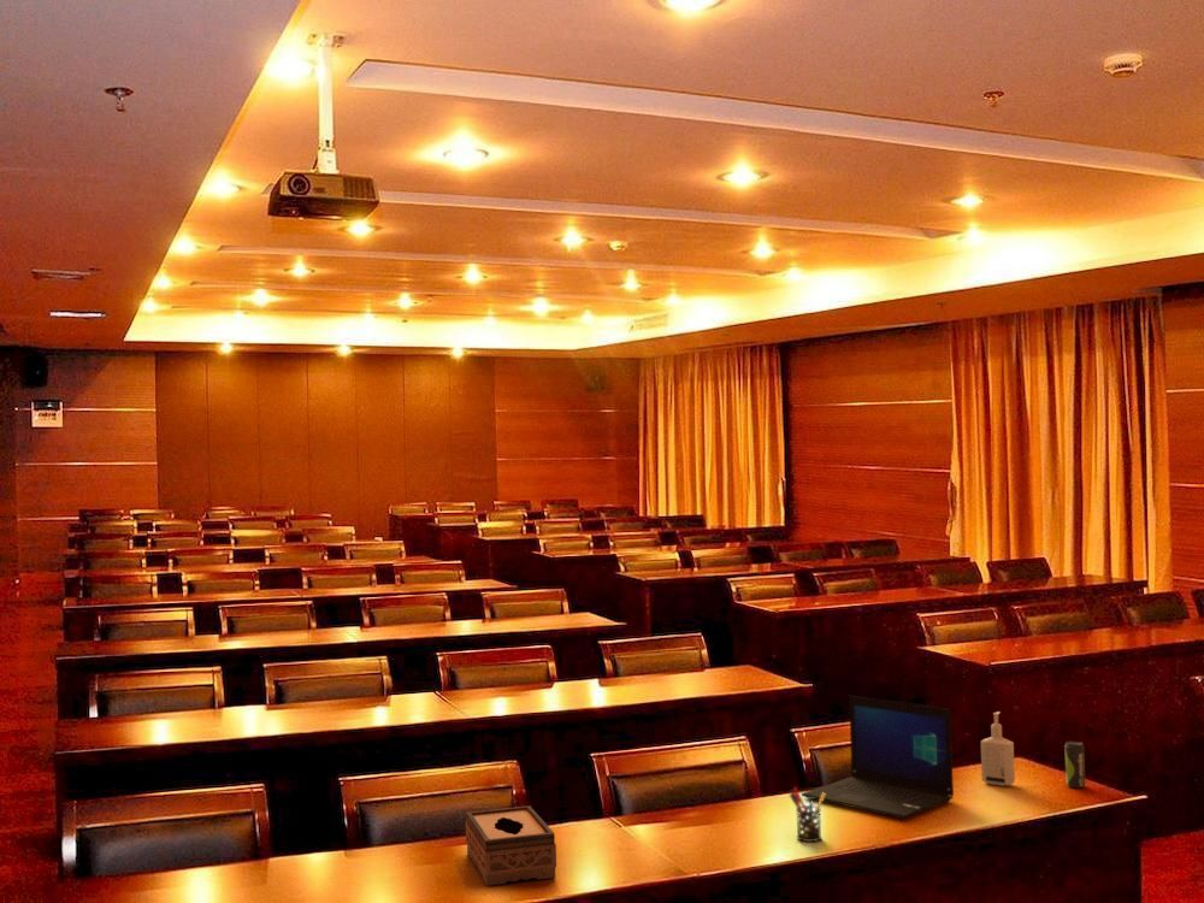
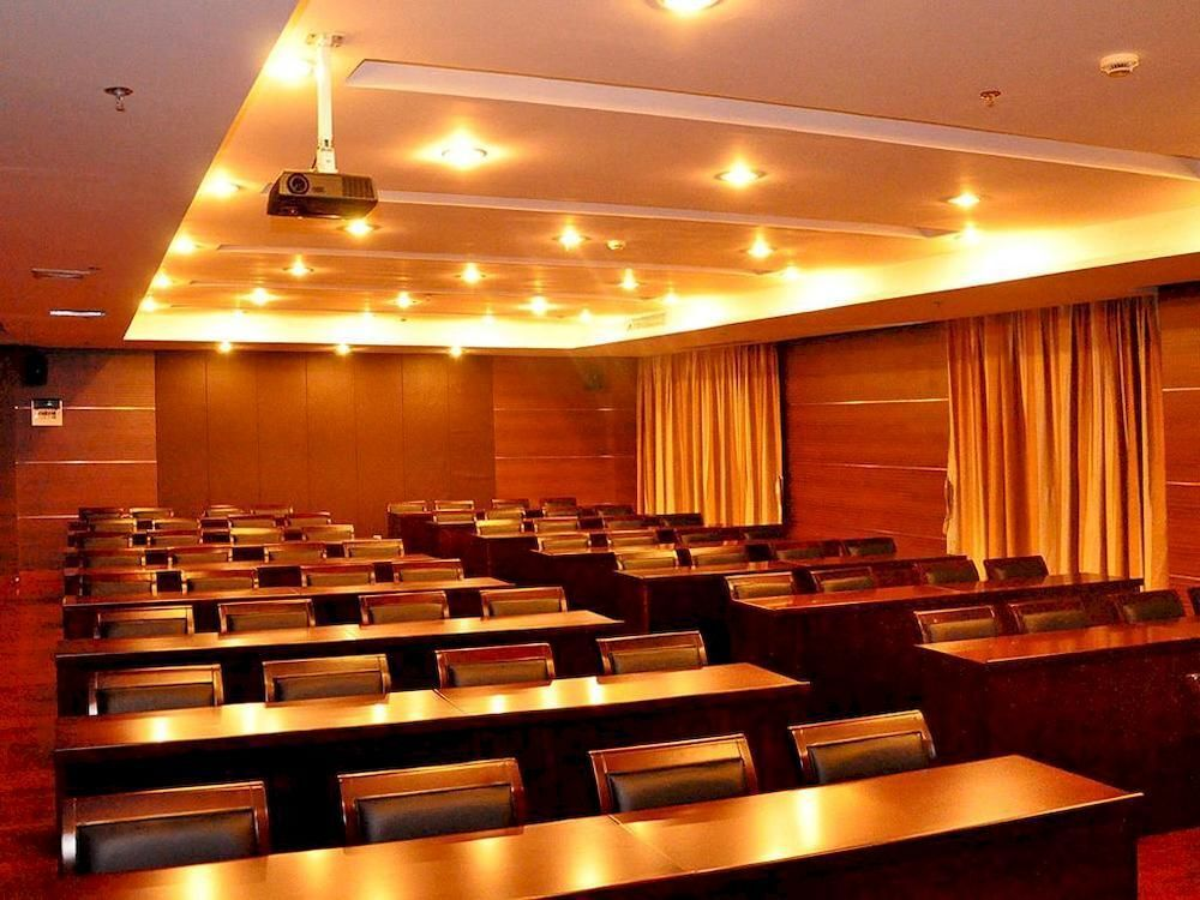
- pen holder [789,786,826,843]
- beverage can [1063,740,1086,789]
- laptop [801,695,955,820]
- bottle [980,710,1016,787]
- tissue box [465,804,557,887]
